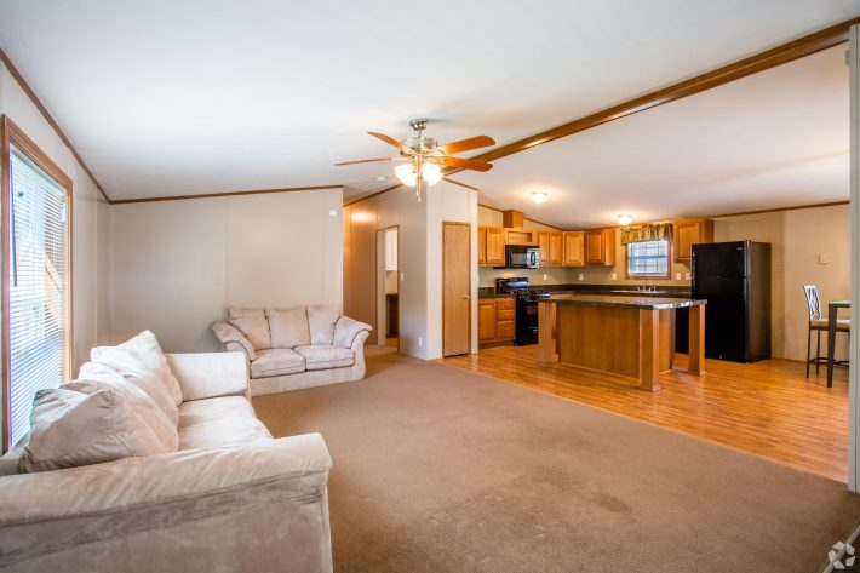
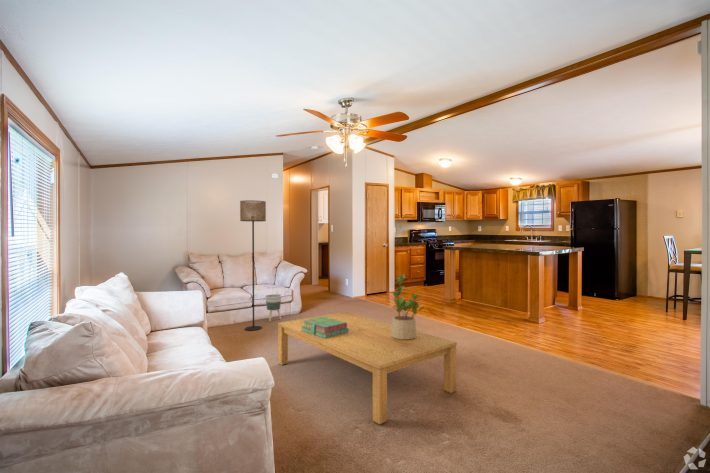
+ floor lamp [239,199,267,332]
+ coffee table [277,311,458,425]
+ stack of books [301,317,349,338]
+ planter [264,293,282,322]
+ potted plant [391,273,426,339]
